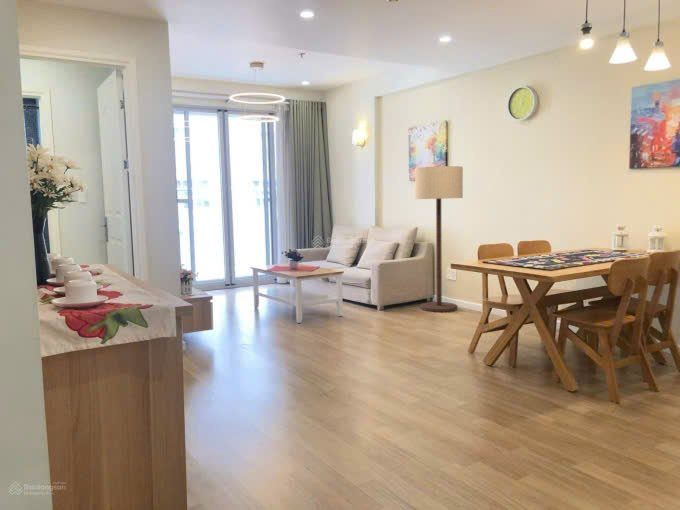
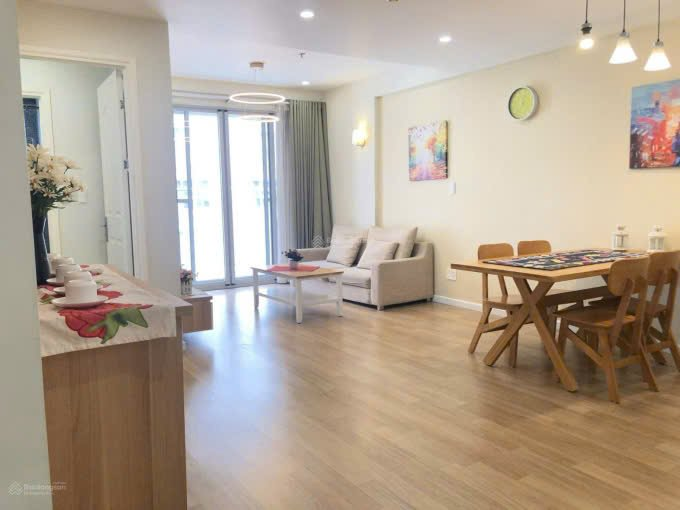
- floor lamp [414,165,464,313]
